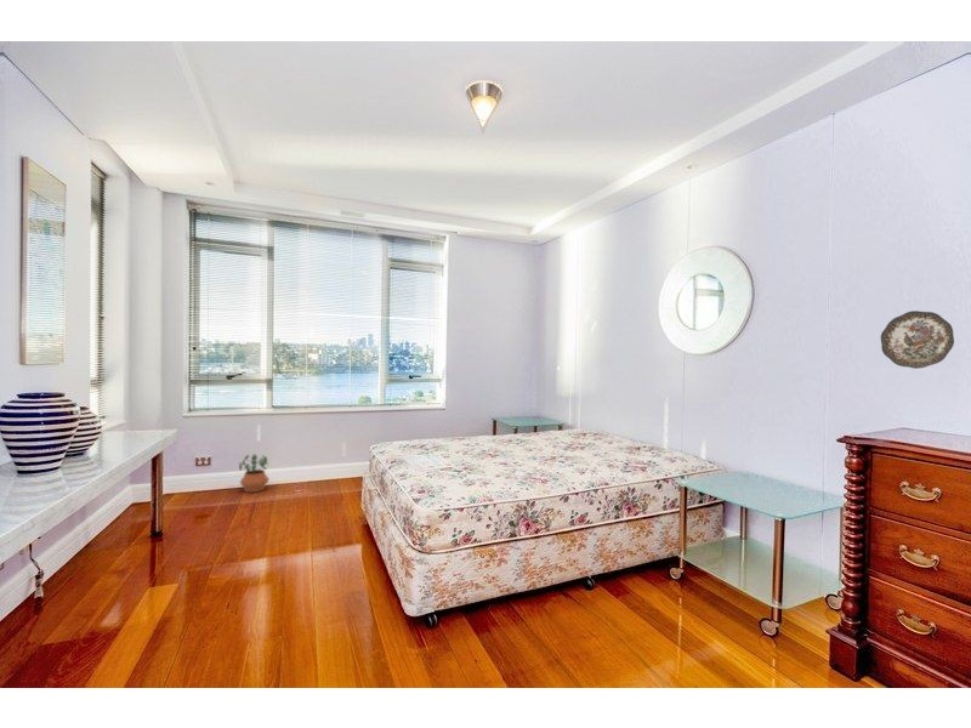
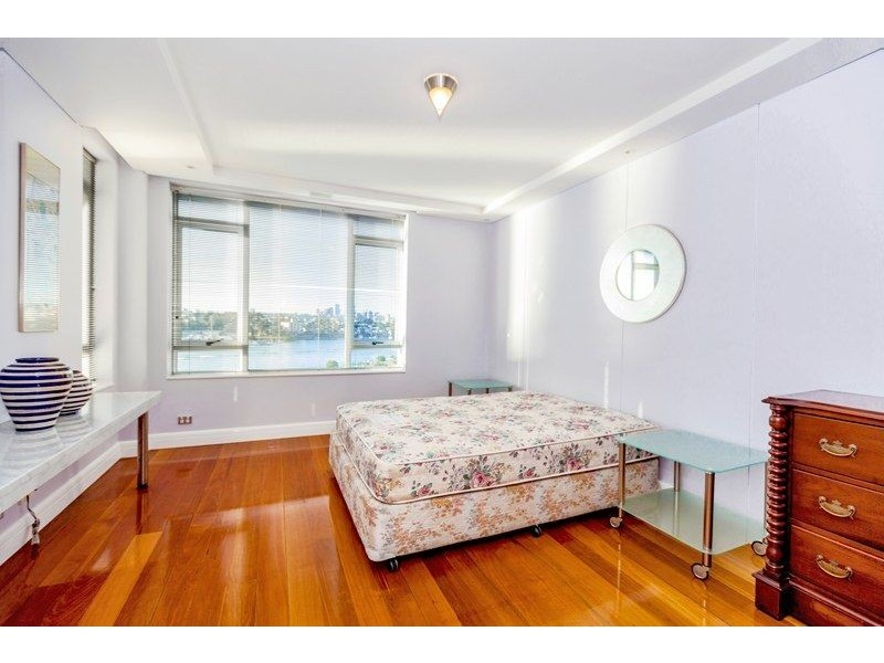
- decorative plate [880,309,955,370]
- potted plant [238,453,271,494]
